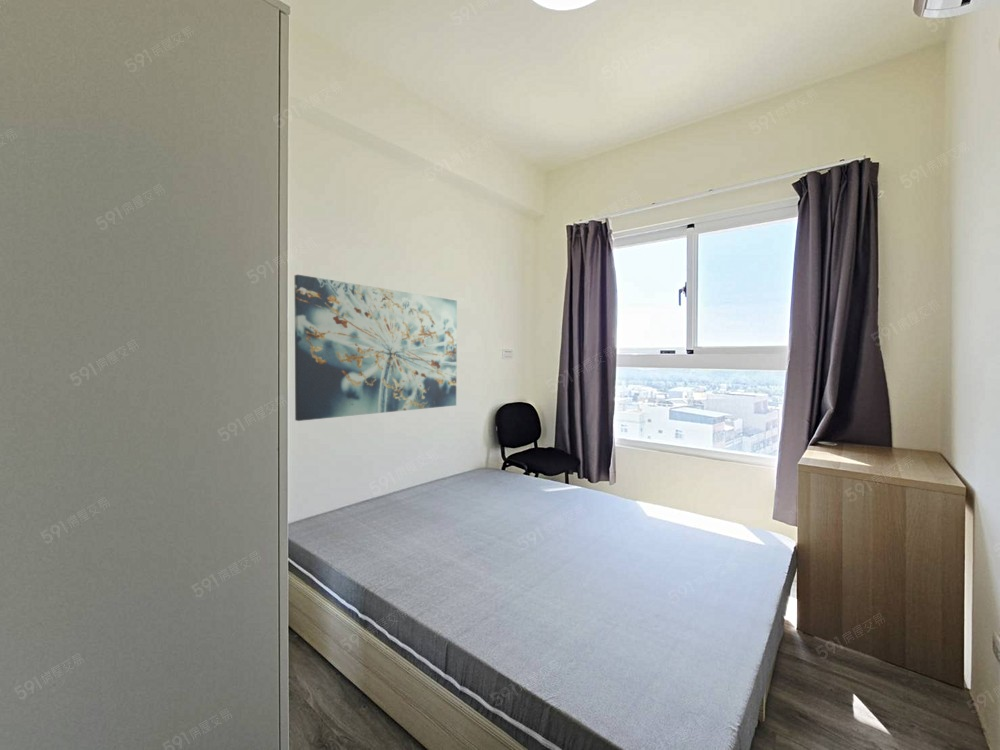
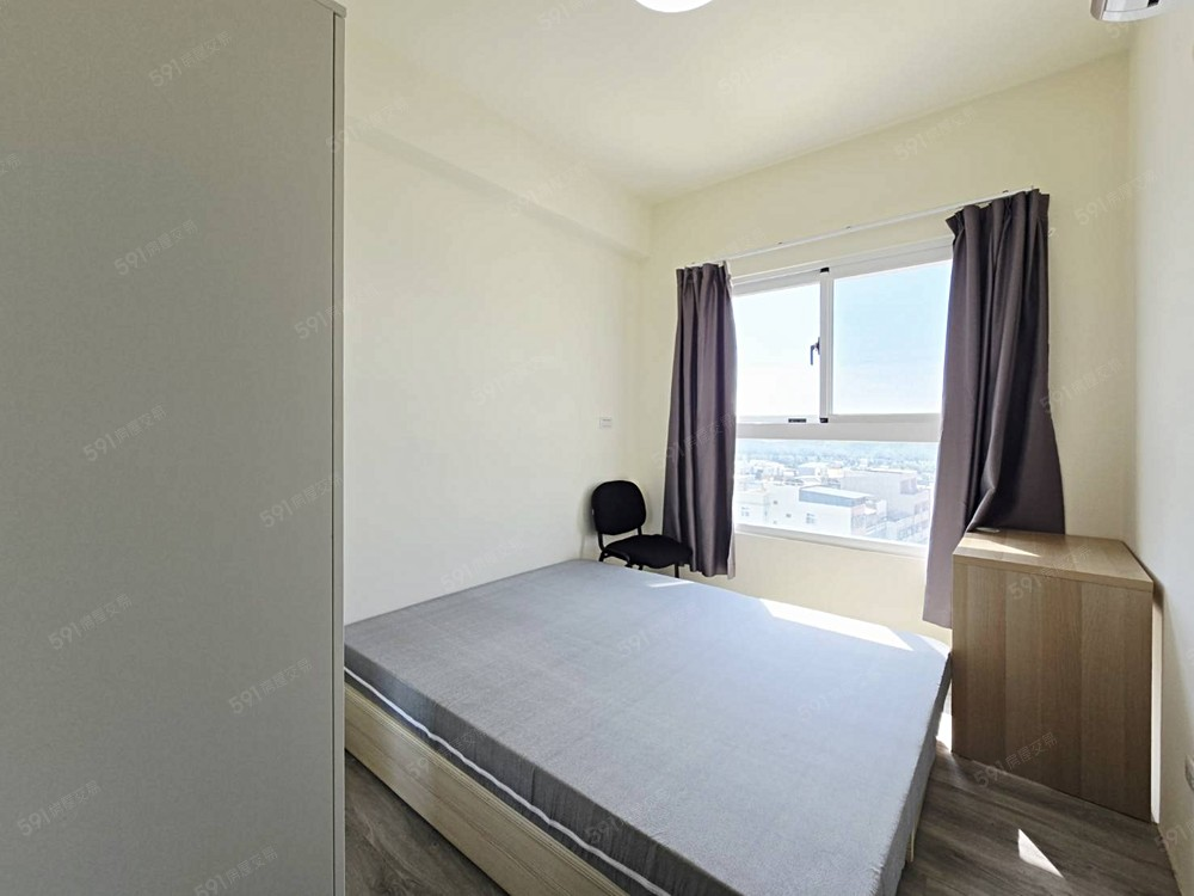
- wall art [294,274,458,422]
